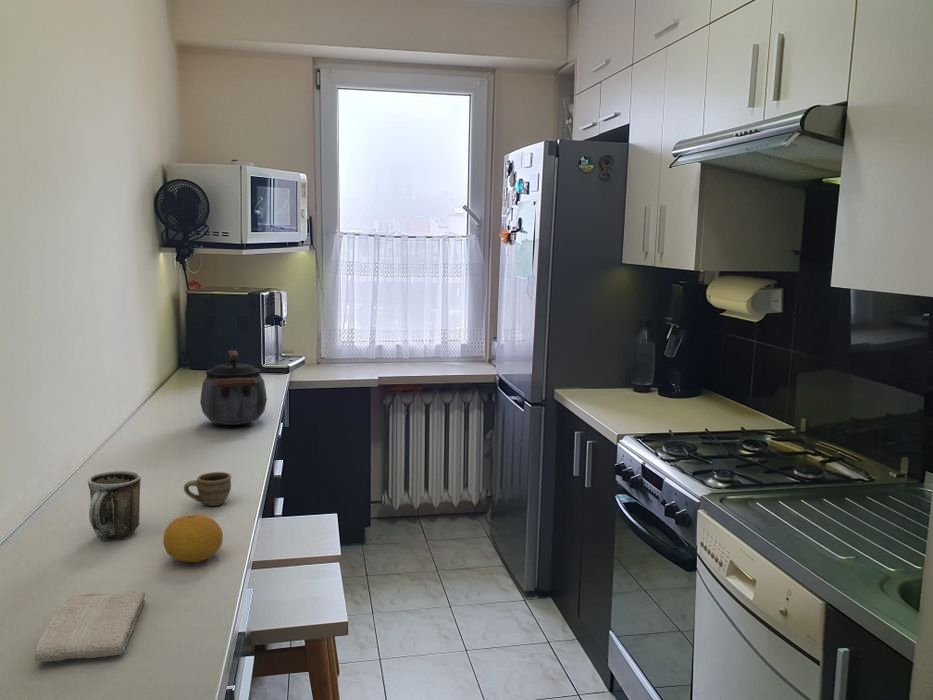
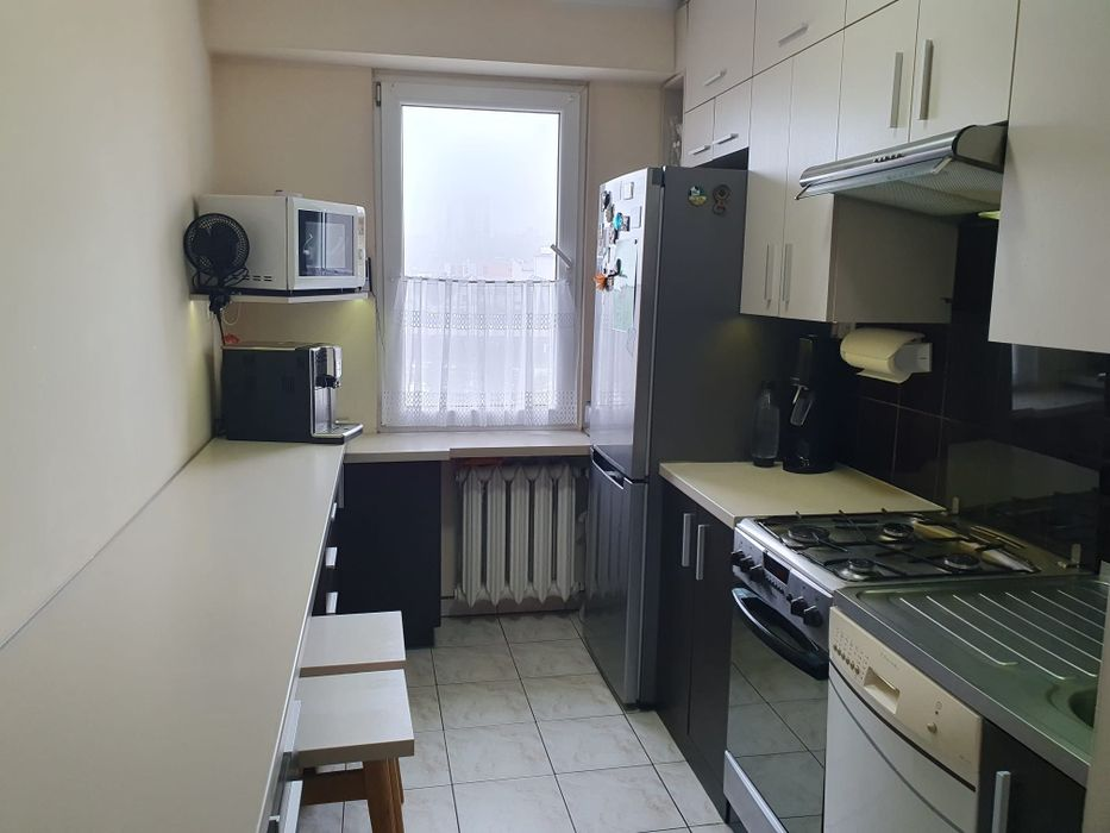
- fruit [162,513,224,563]
- mug [87,470,142,541]
- cup [183,471,233,507]
- kettle [199,350,268,426]
- washcloth [33,589,146,663]
